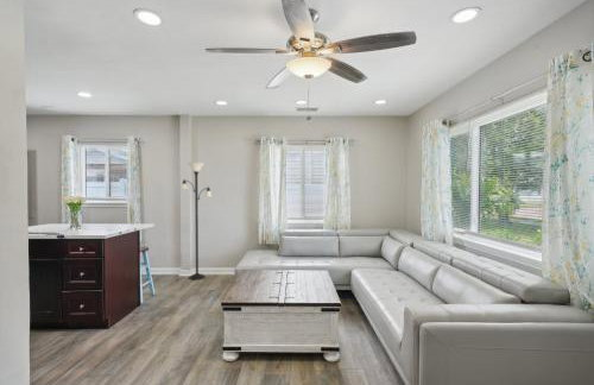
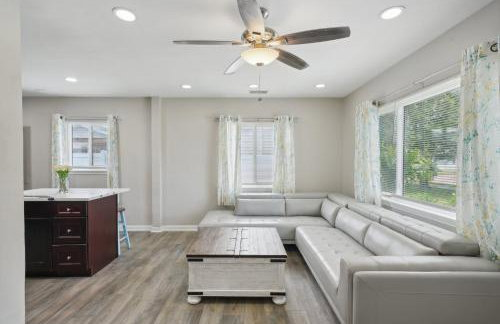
- floor lamp [179,162,213,280]
